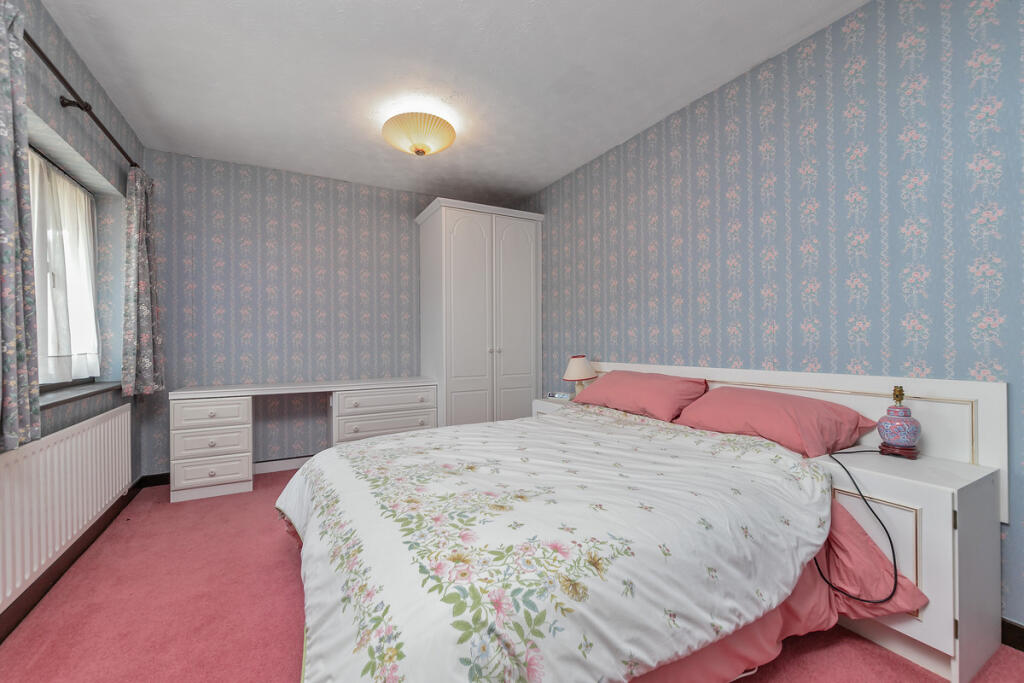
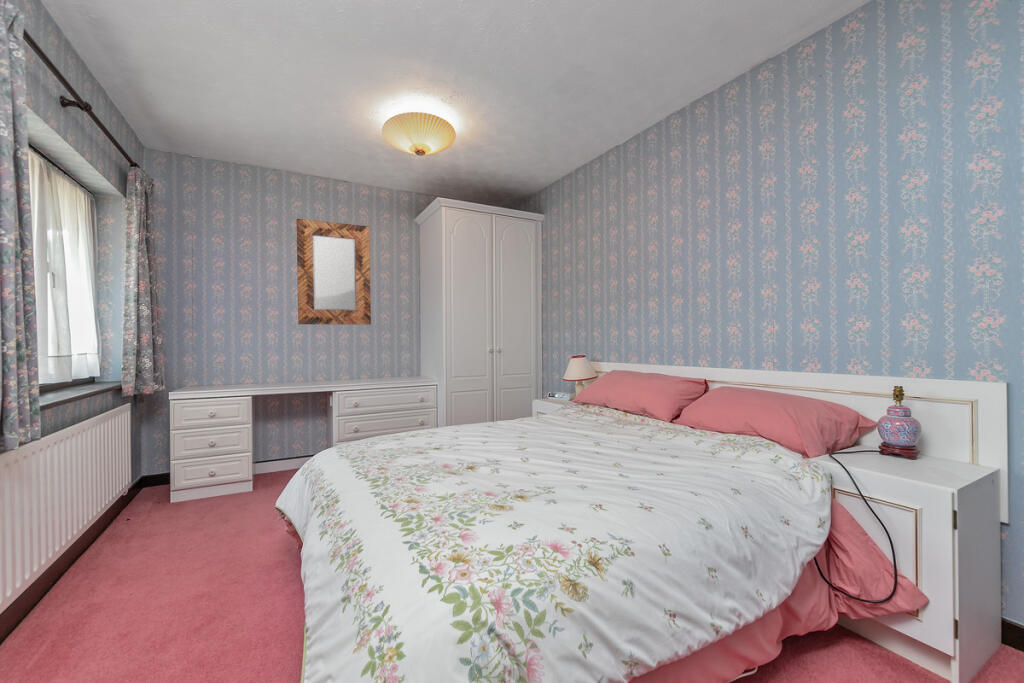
+ home mirror [296,218,372,326]
